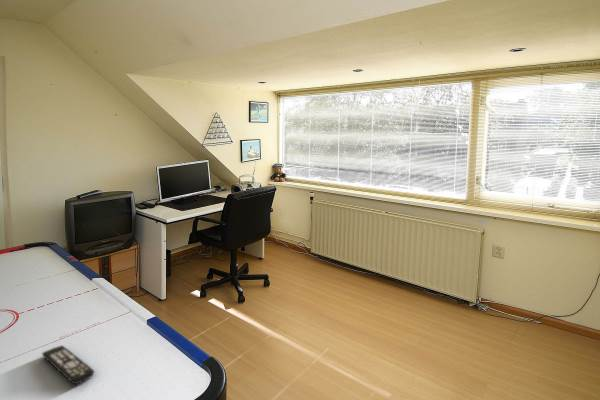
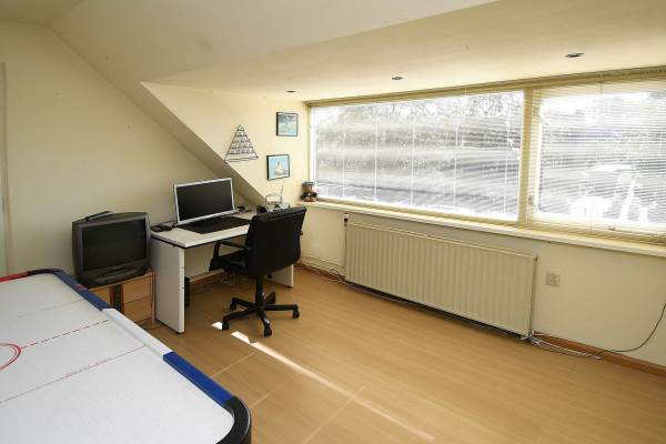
- remote control [41,345,95,385]
